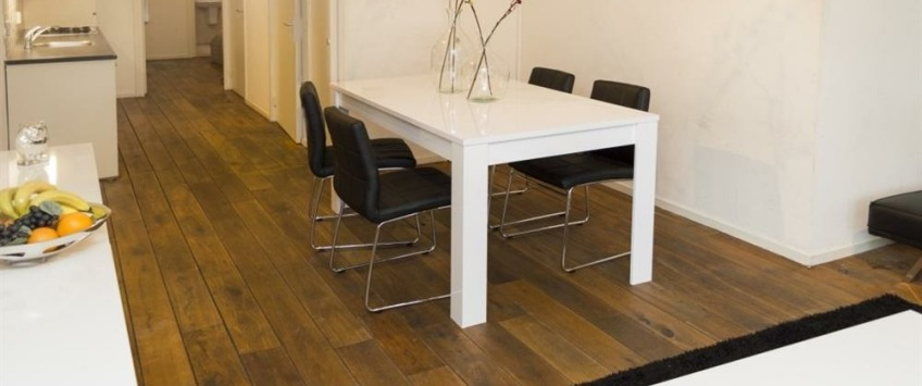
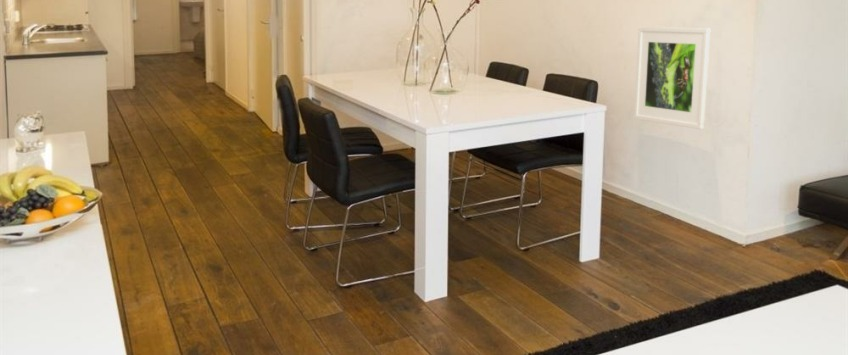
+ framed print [633,26,712,130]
